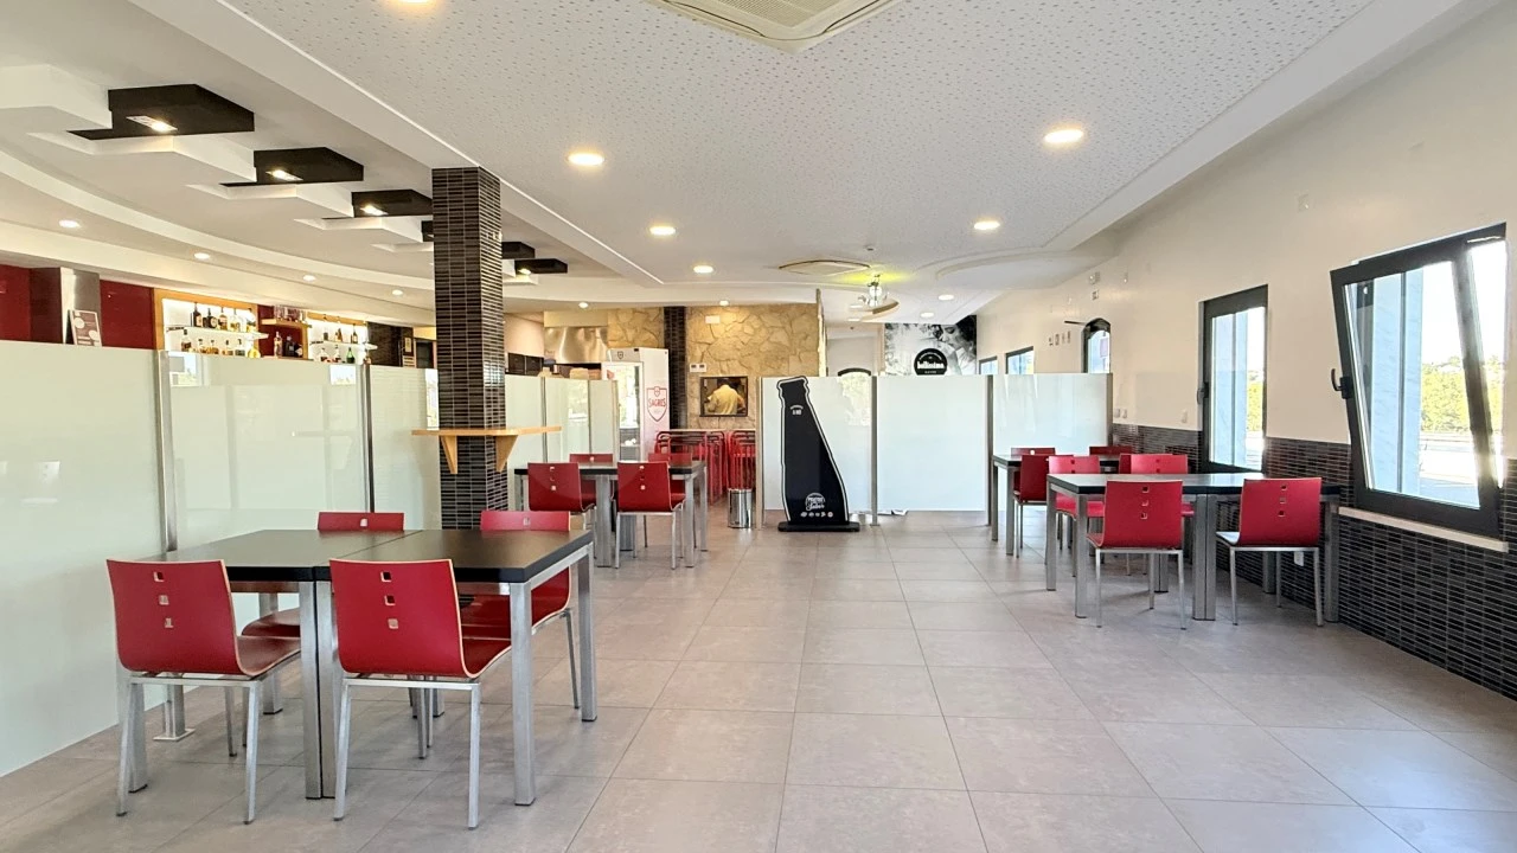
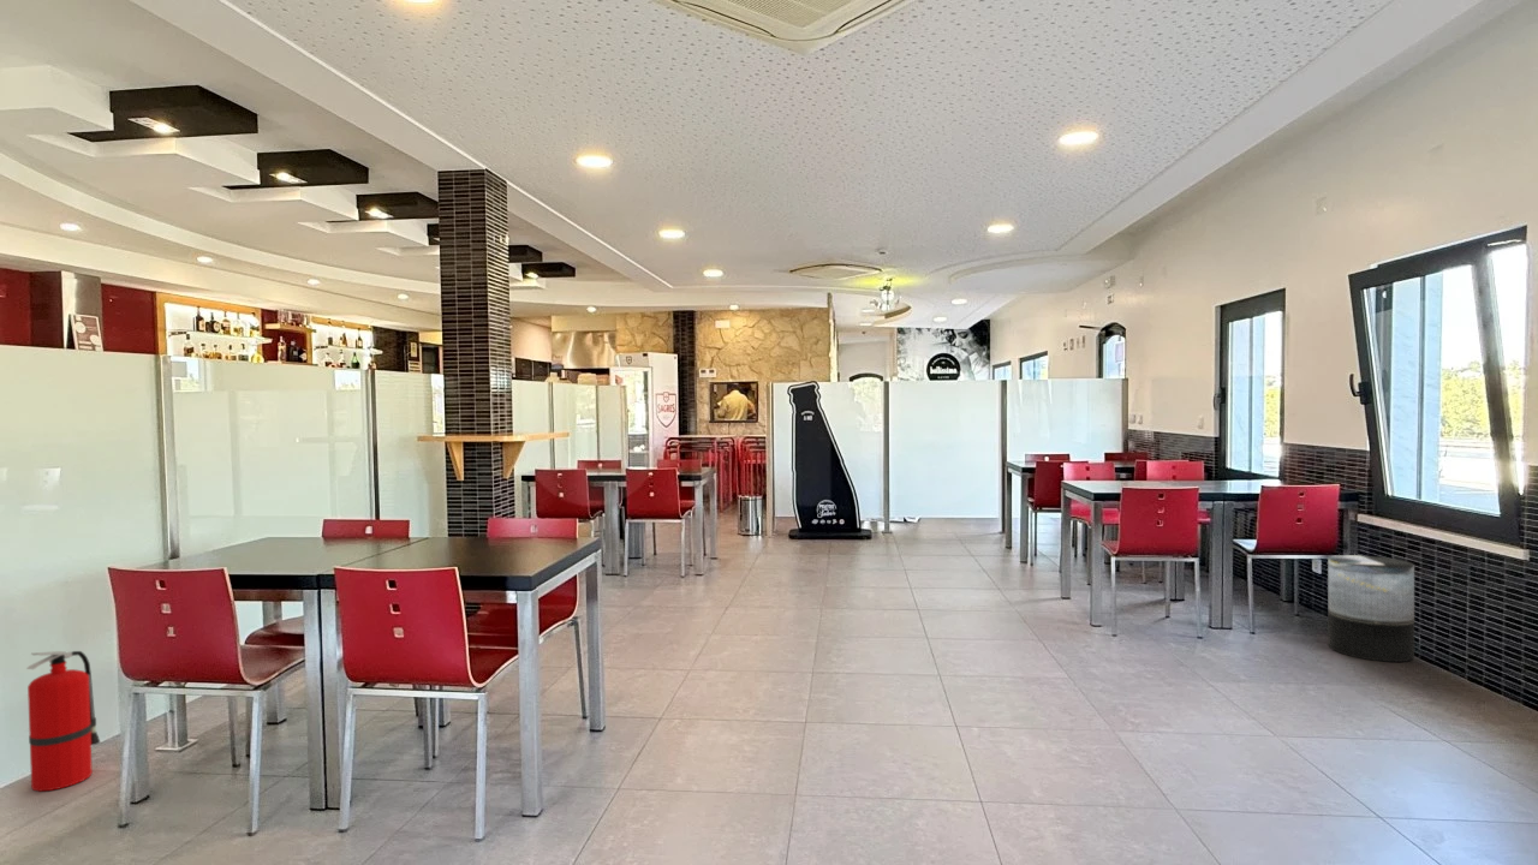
+ trash can [1327,554,1415,663]
+ fire extinguisher [25,650,101,793]
